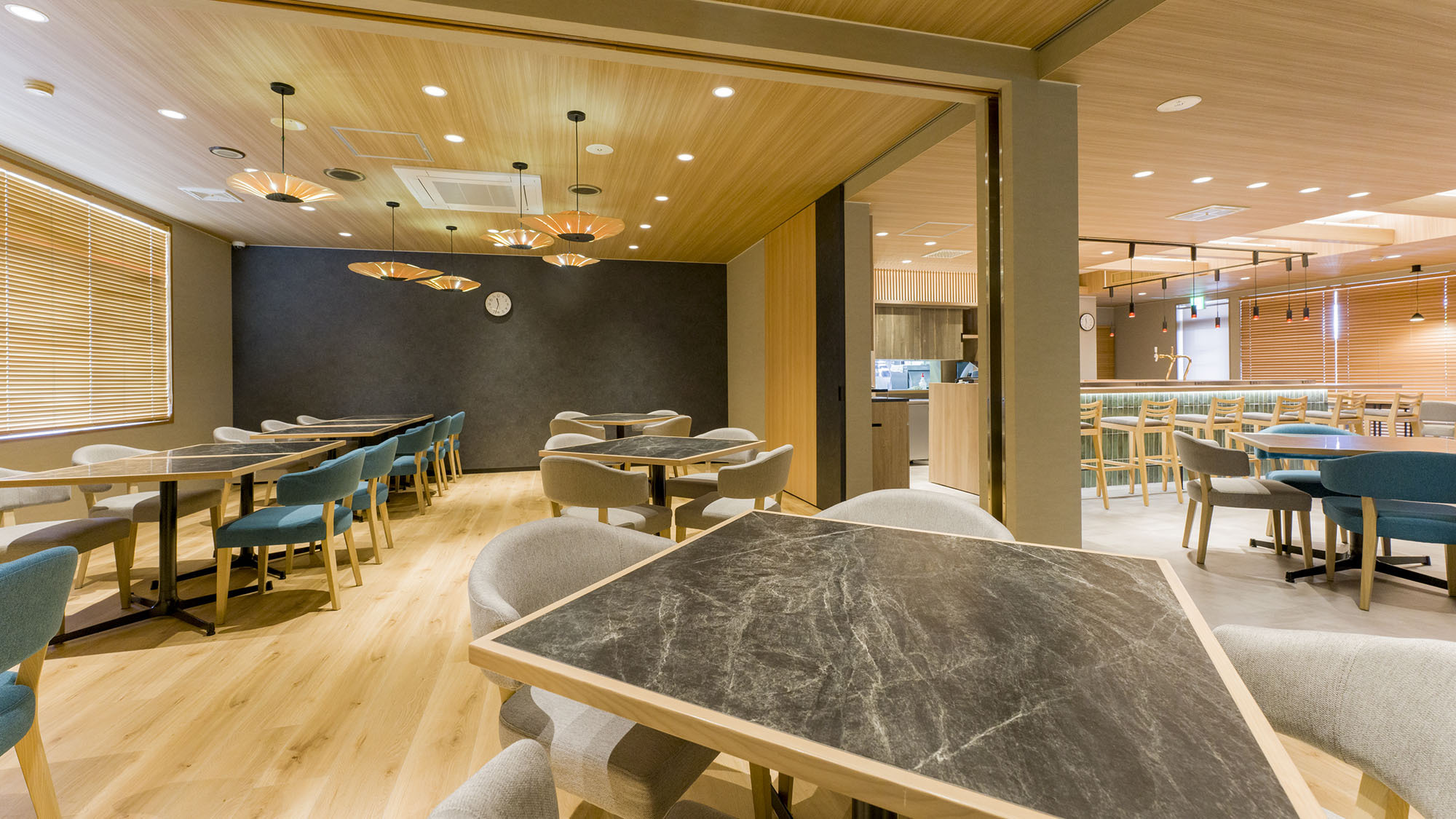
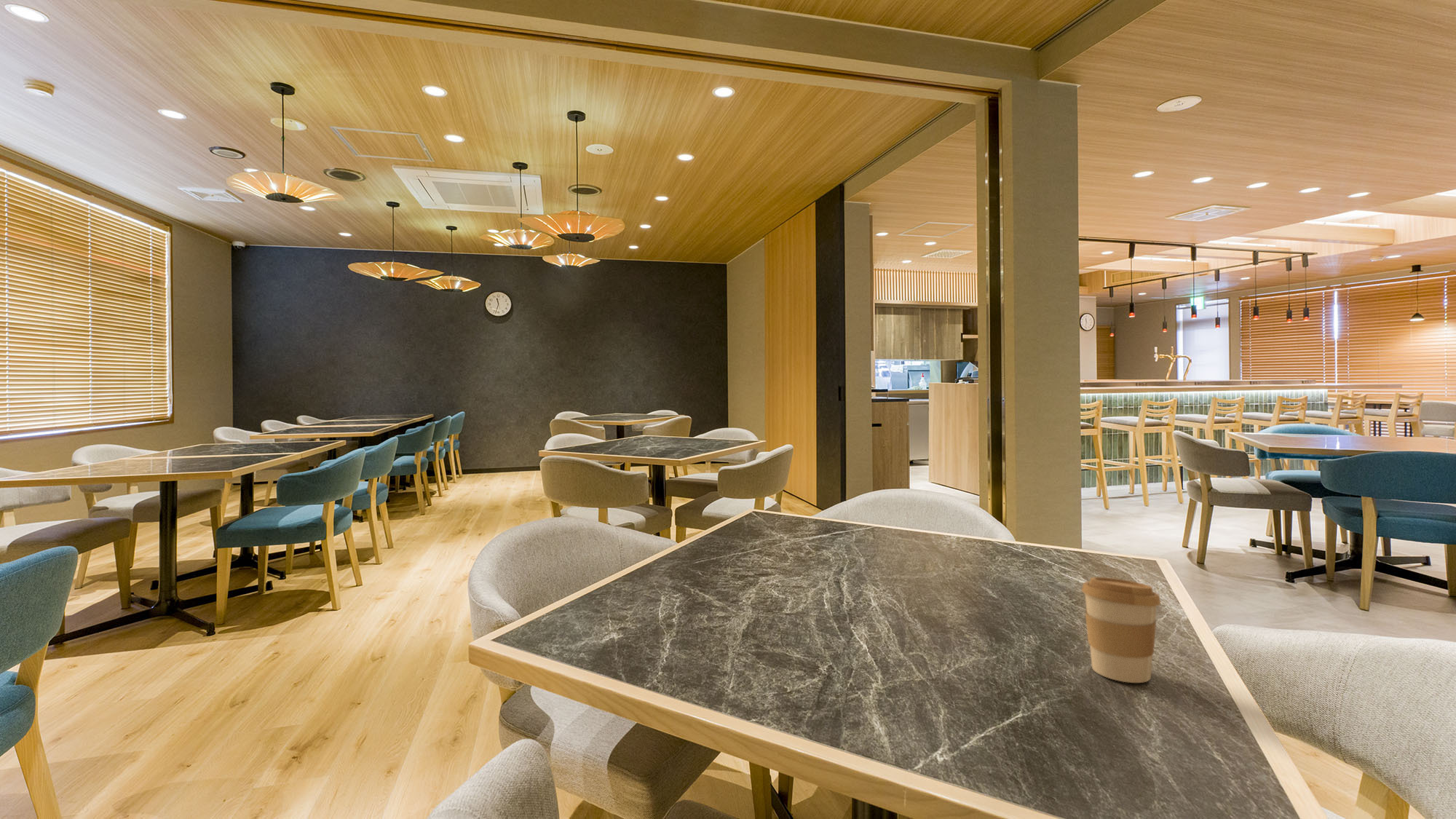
+ coffee cup [1081,577,1161,684]
